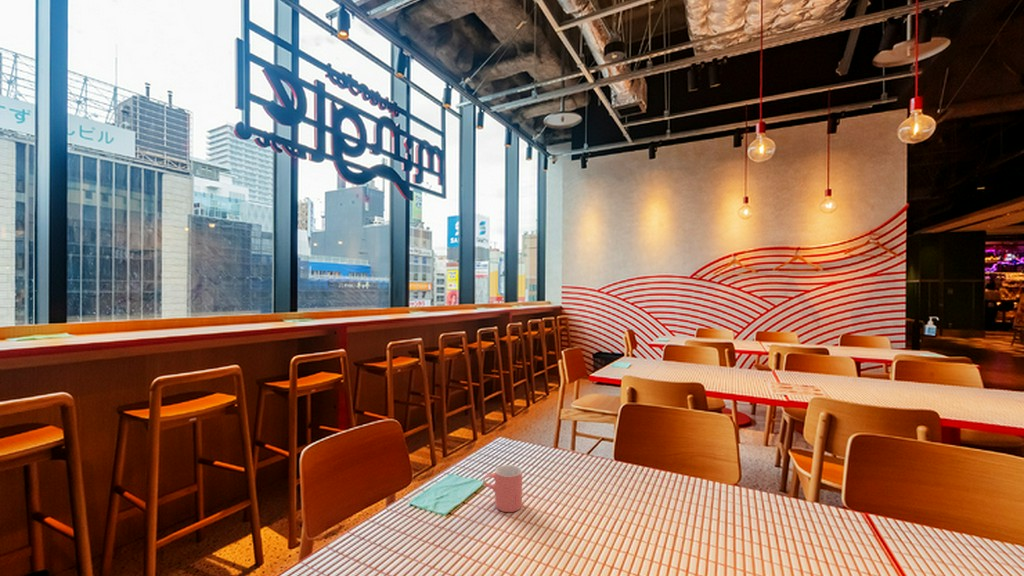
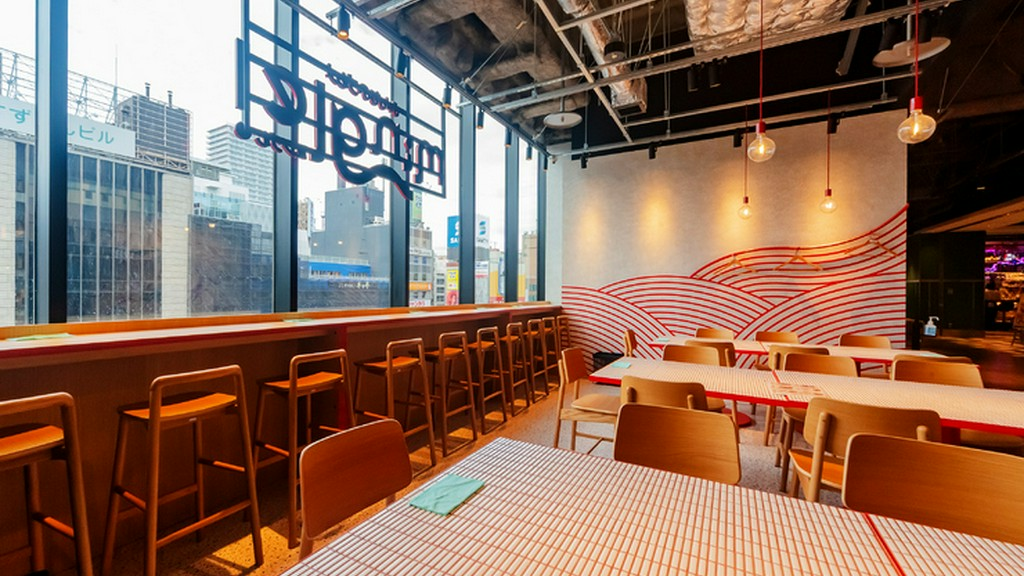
- cup [482,464,523,513]
